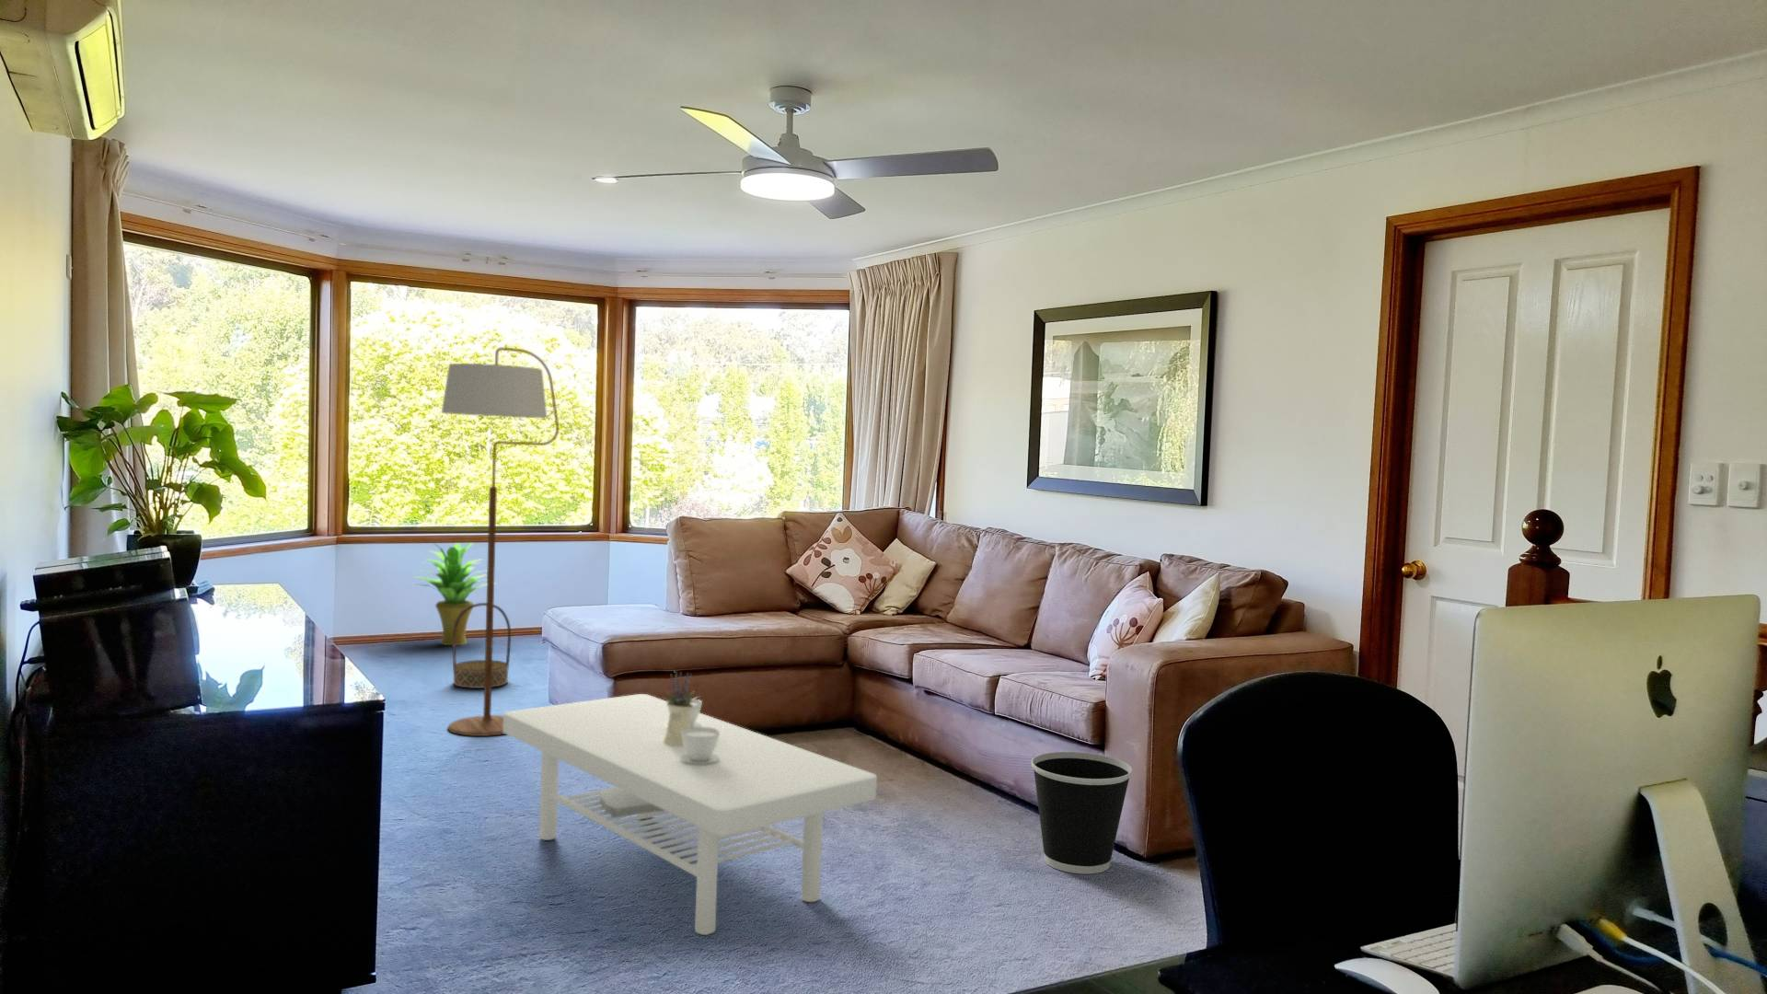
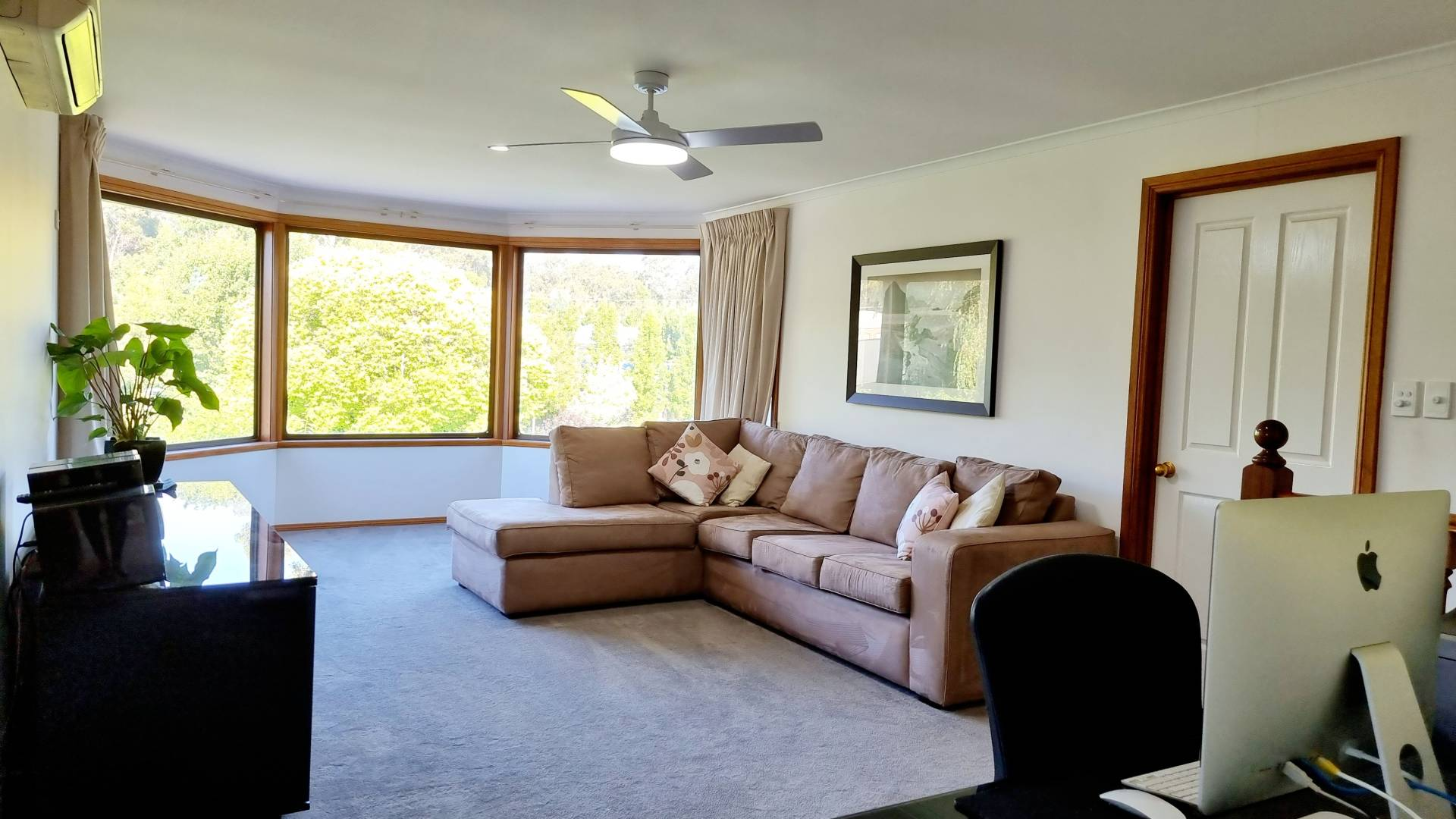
- basket [451,602,512,689]
- potted plant [413,543,498,646]
- coffee table [502,672,877,936]
- floor lamp [441,346,559,737]
- wastebasket [1030,751,1134,874]
